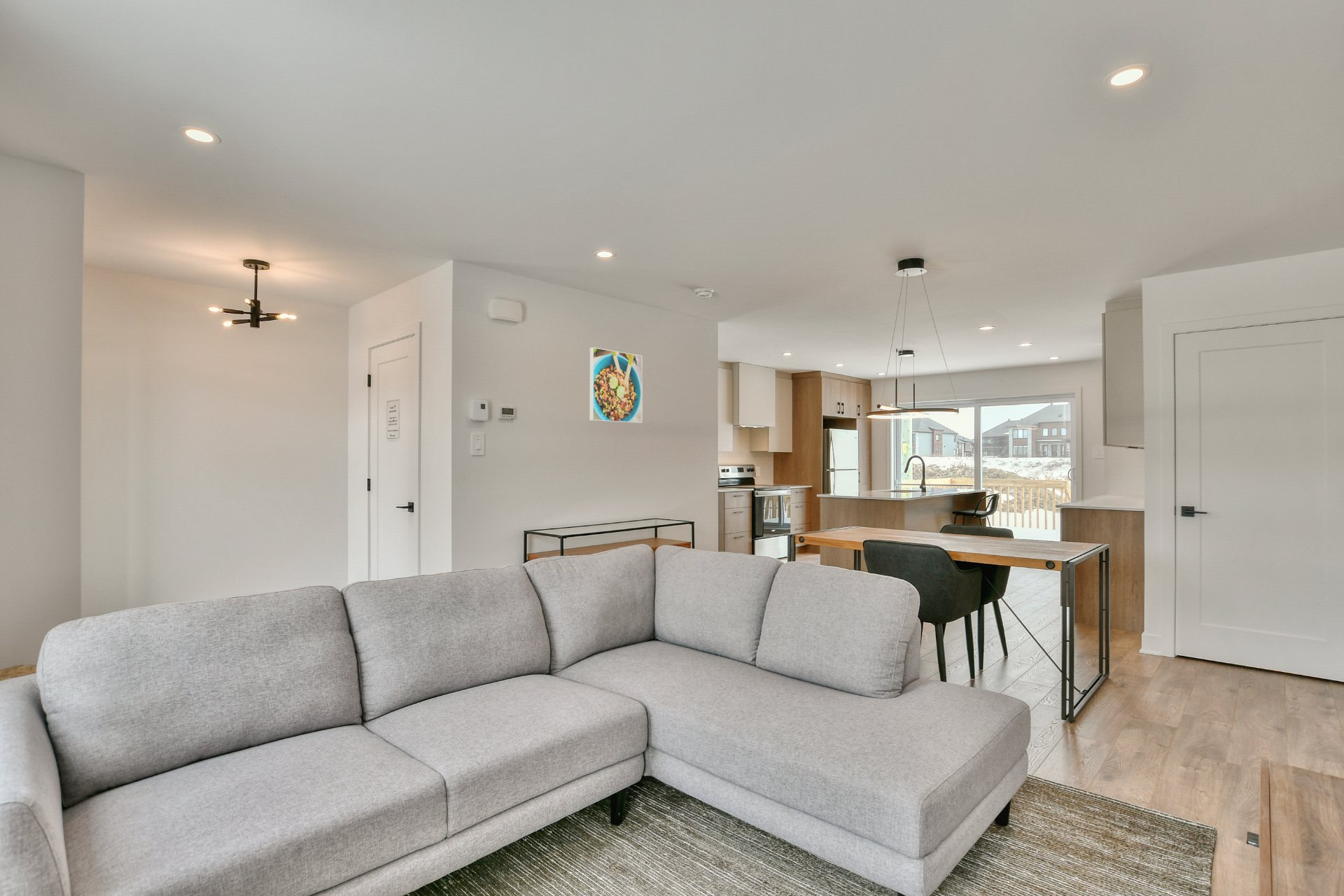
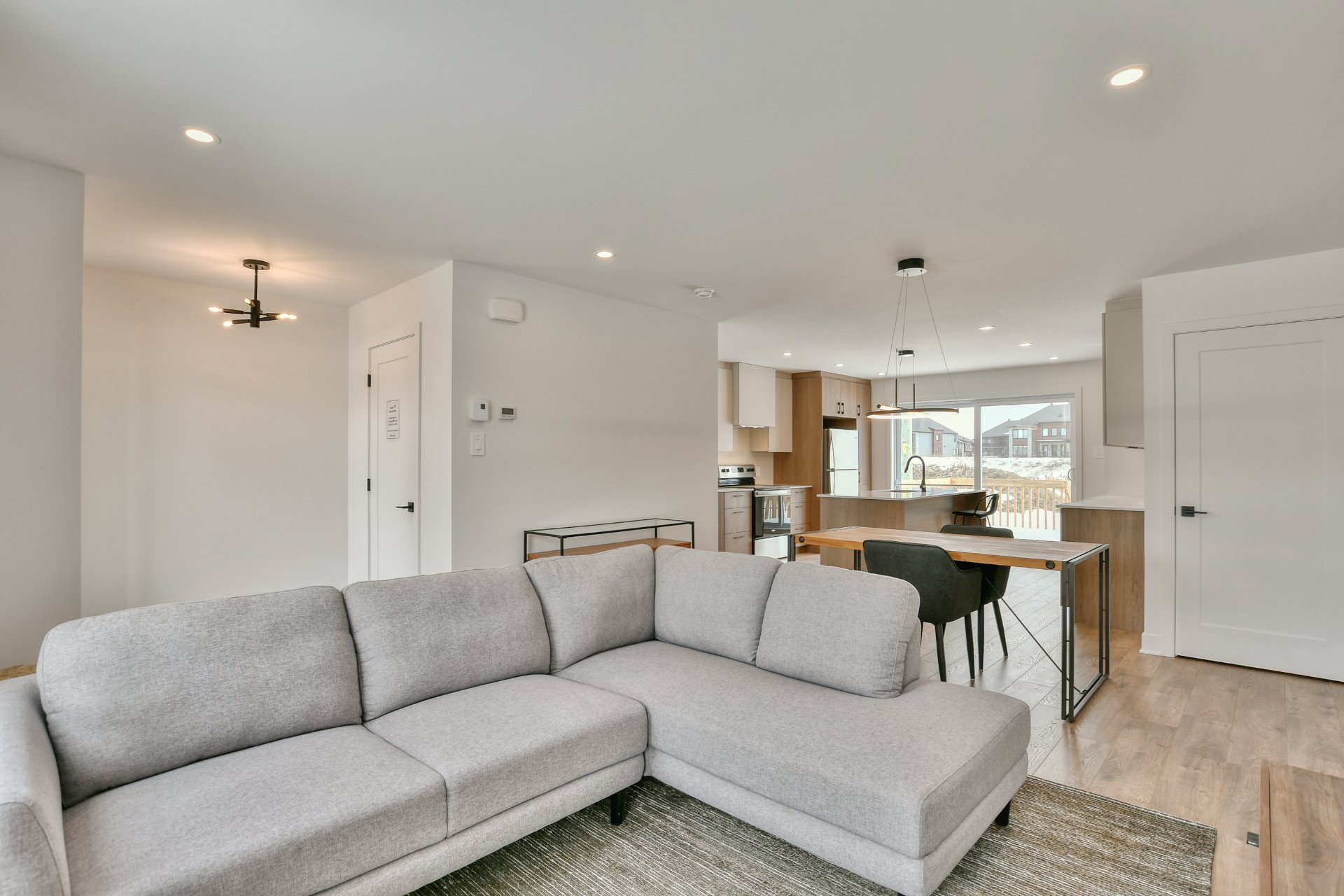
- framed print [589,346,643,423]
